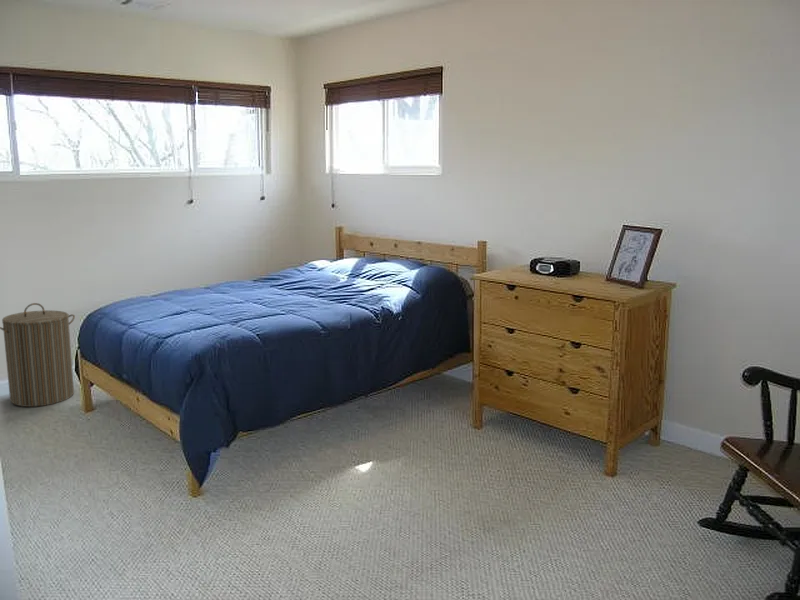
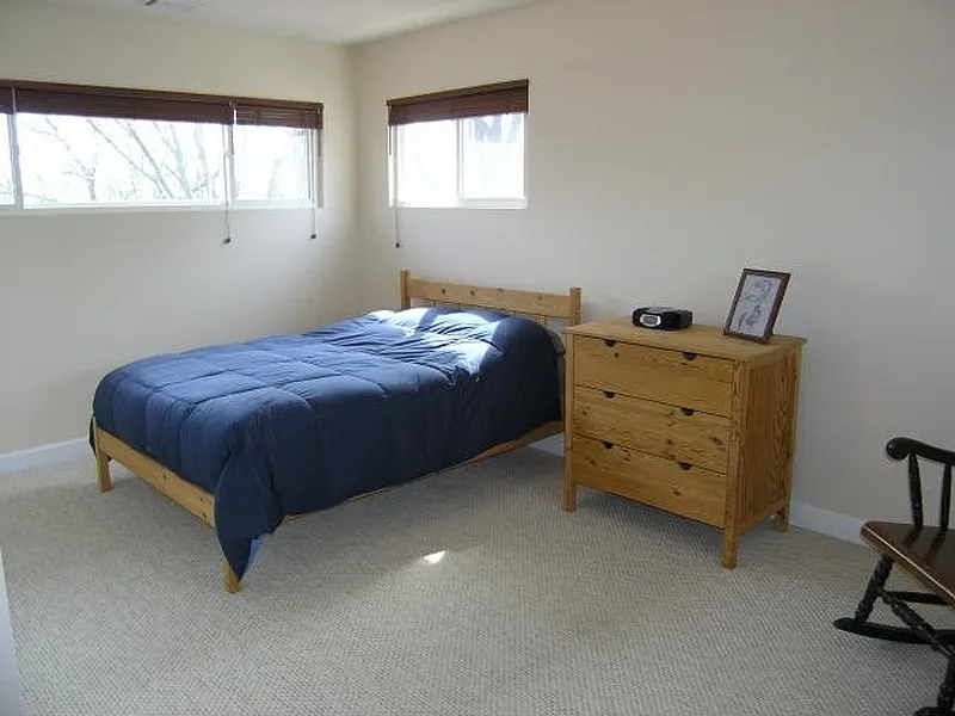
- laundry hamper [0,302,76,408]
